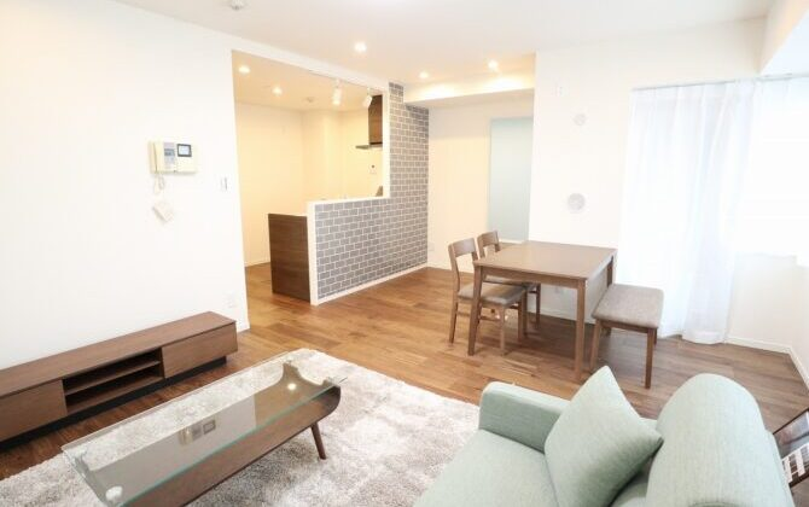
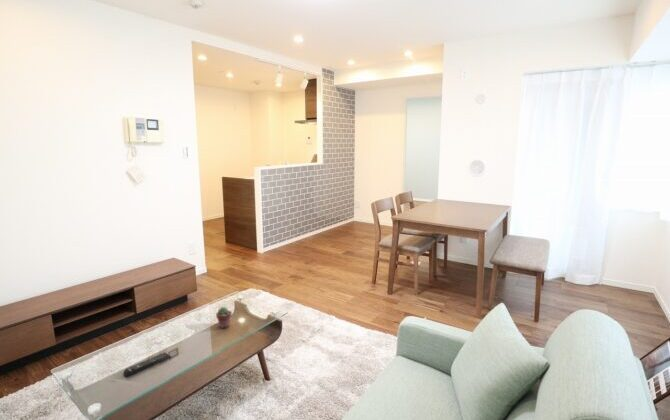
+ potted succulent [215,306,233,329]
+ remote control [122,352,172,378]
